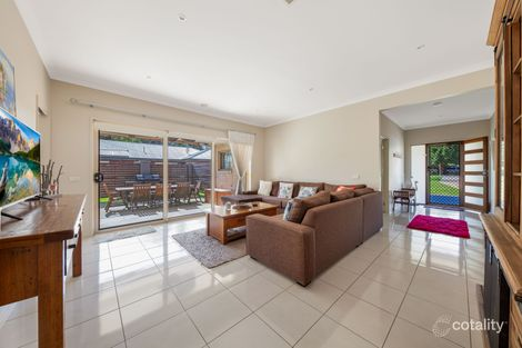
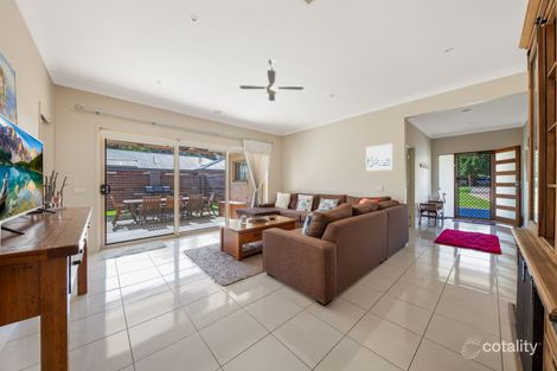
+ ceiling fan [238,58,305,102]
+ wall art [365,142,393,172]
